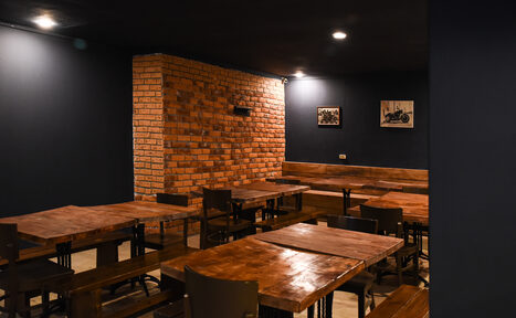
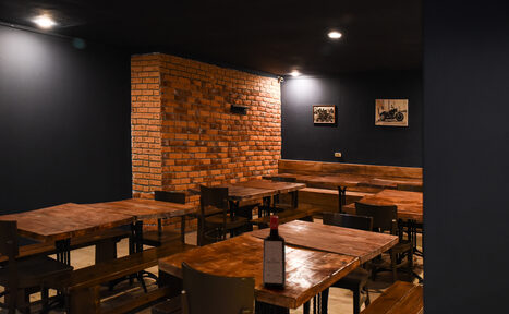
+ liquor bottle [262,215,287,289]
